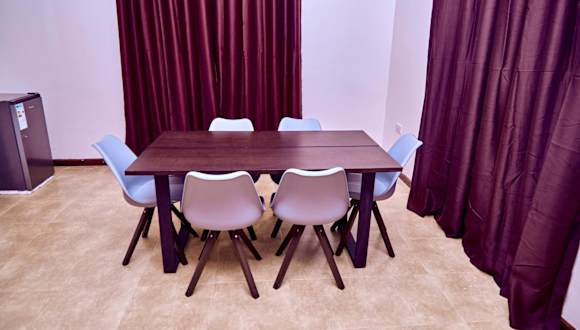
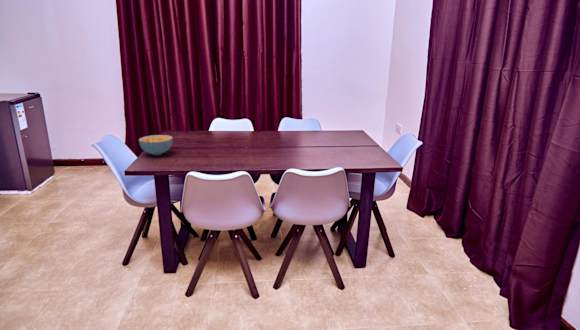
+ cereal bowl [138,134,174,156]
